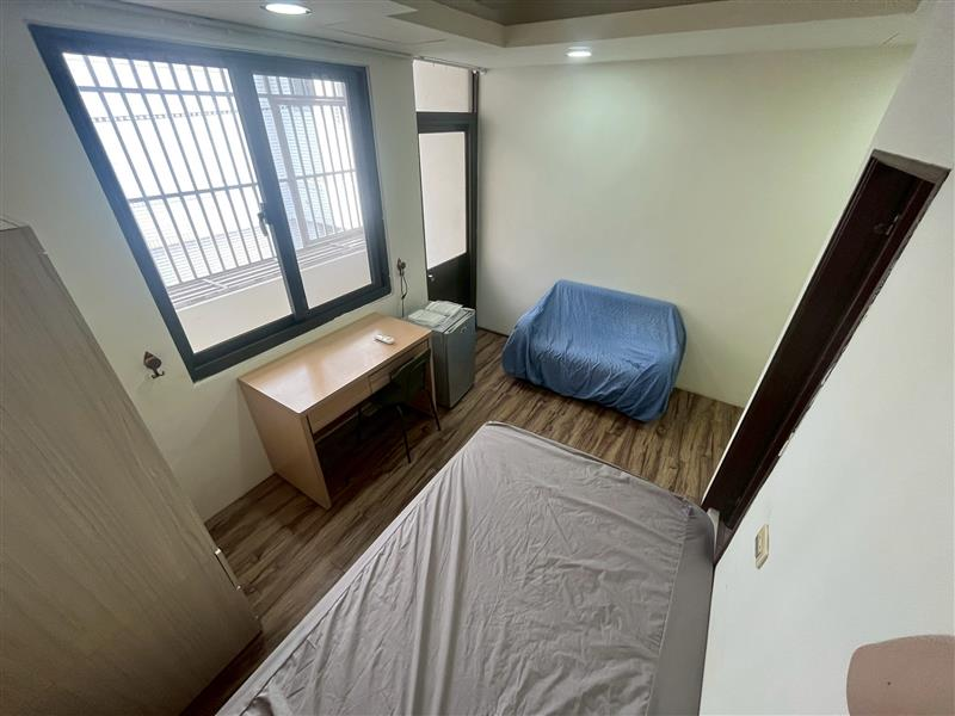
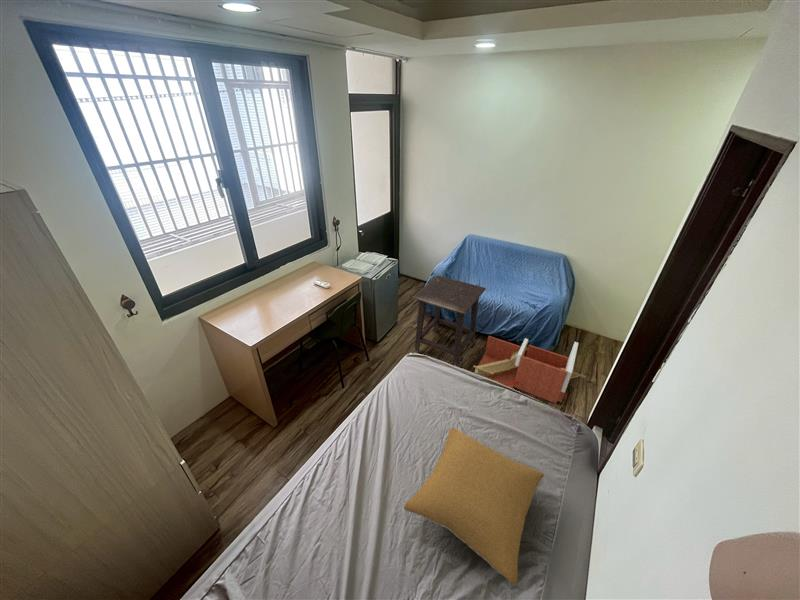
+ pillow [403,427,545,586]
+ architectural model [472,335,587,404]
+ side table [411,274,487,367]
